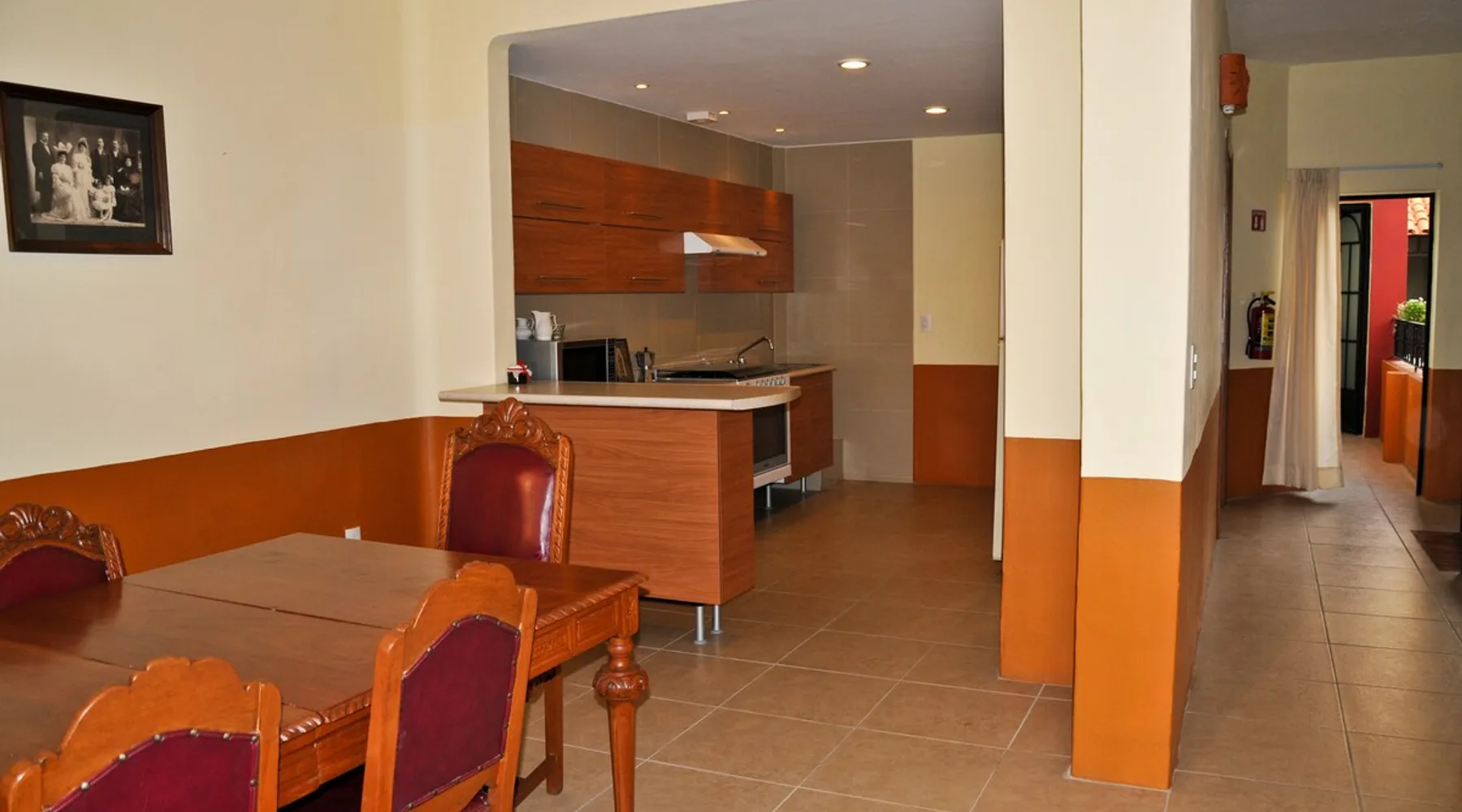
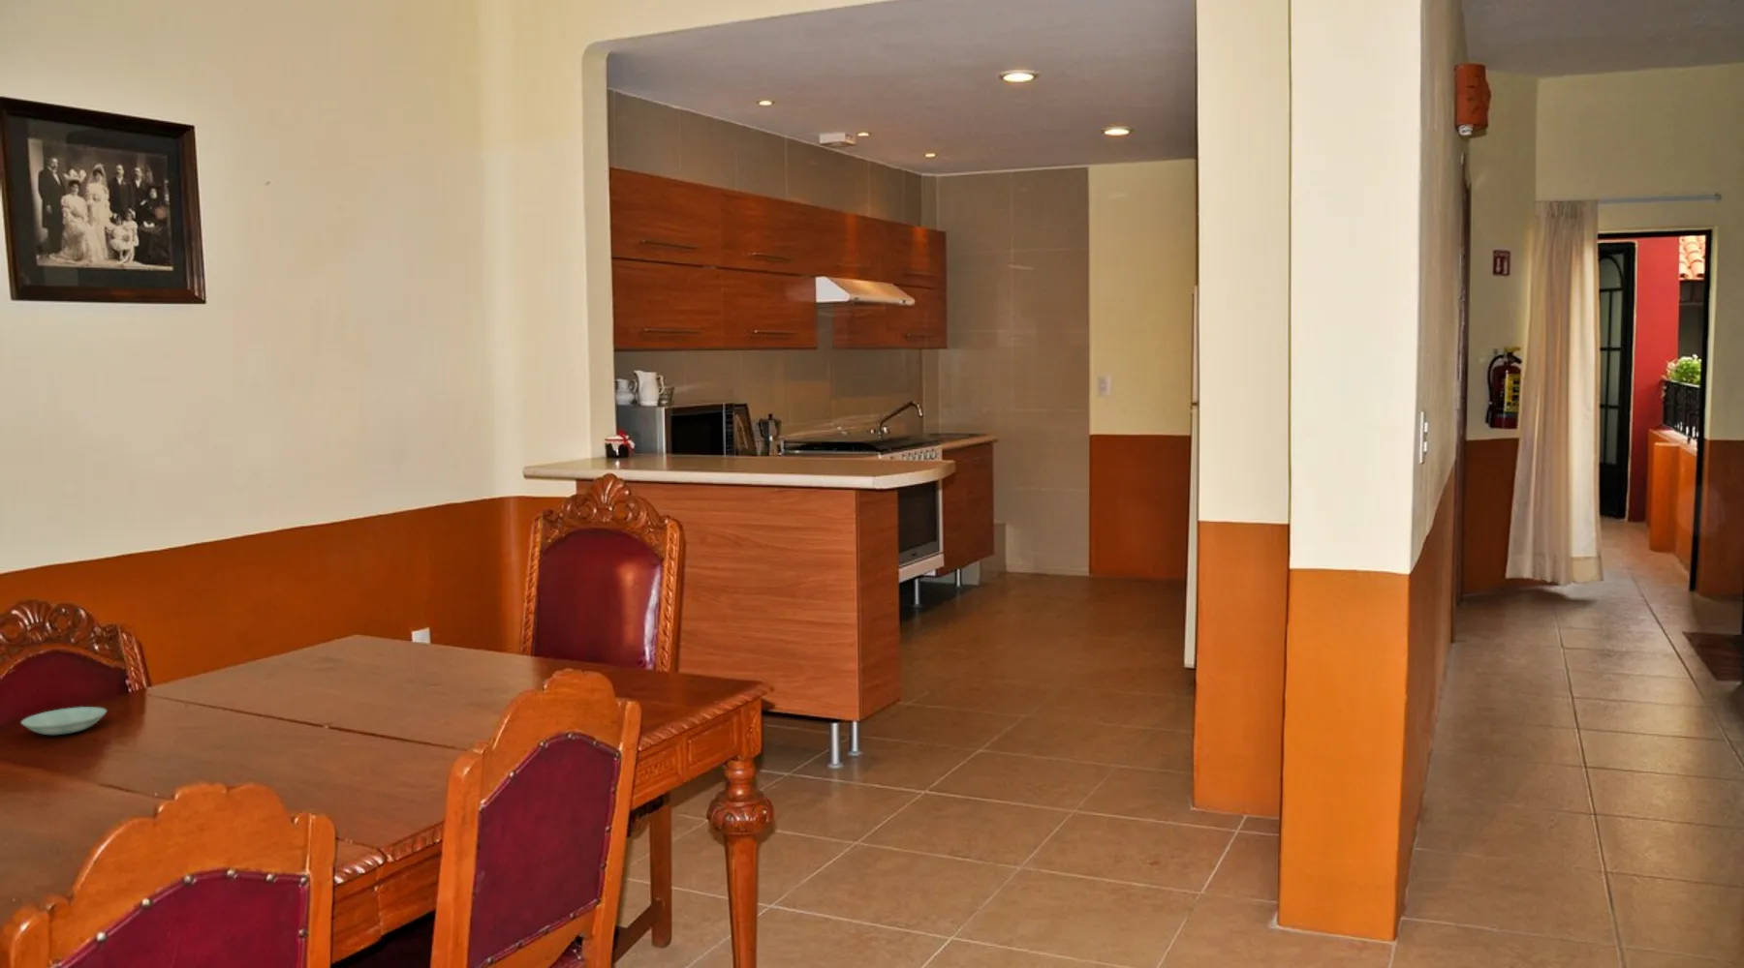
+ saucer [20,706,107,736]
